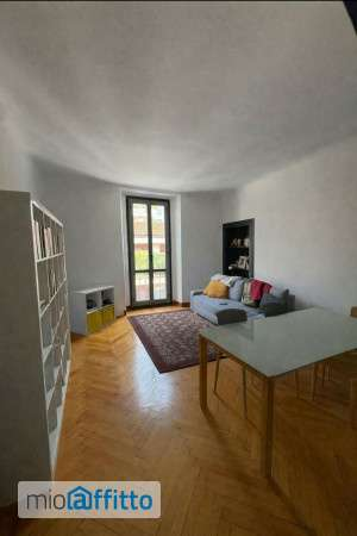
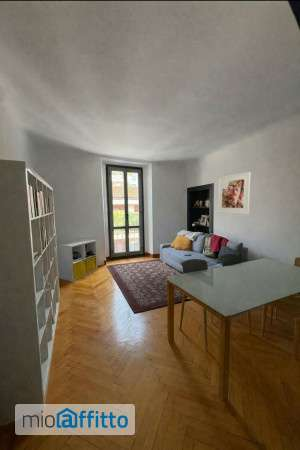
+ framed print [217,171,251,215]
